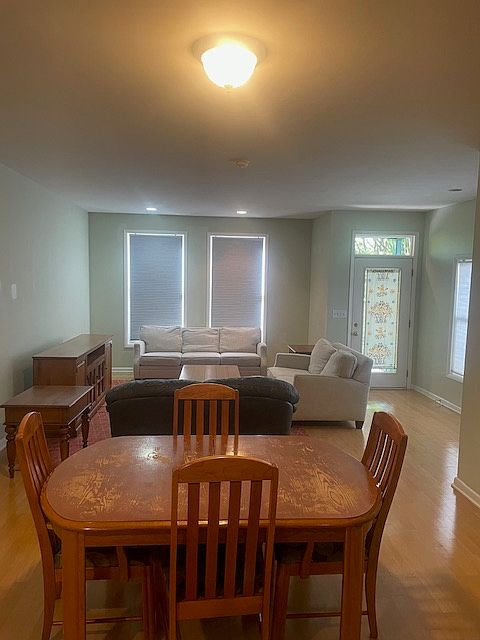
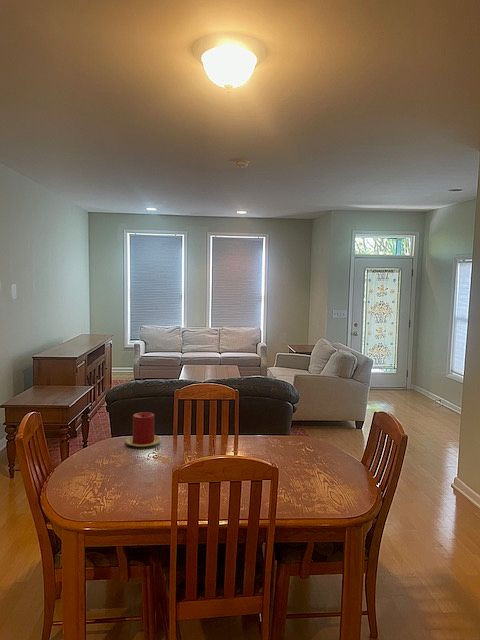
+ candle [125,411,162,448]
